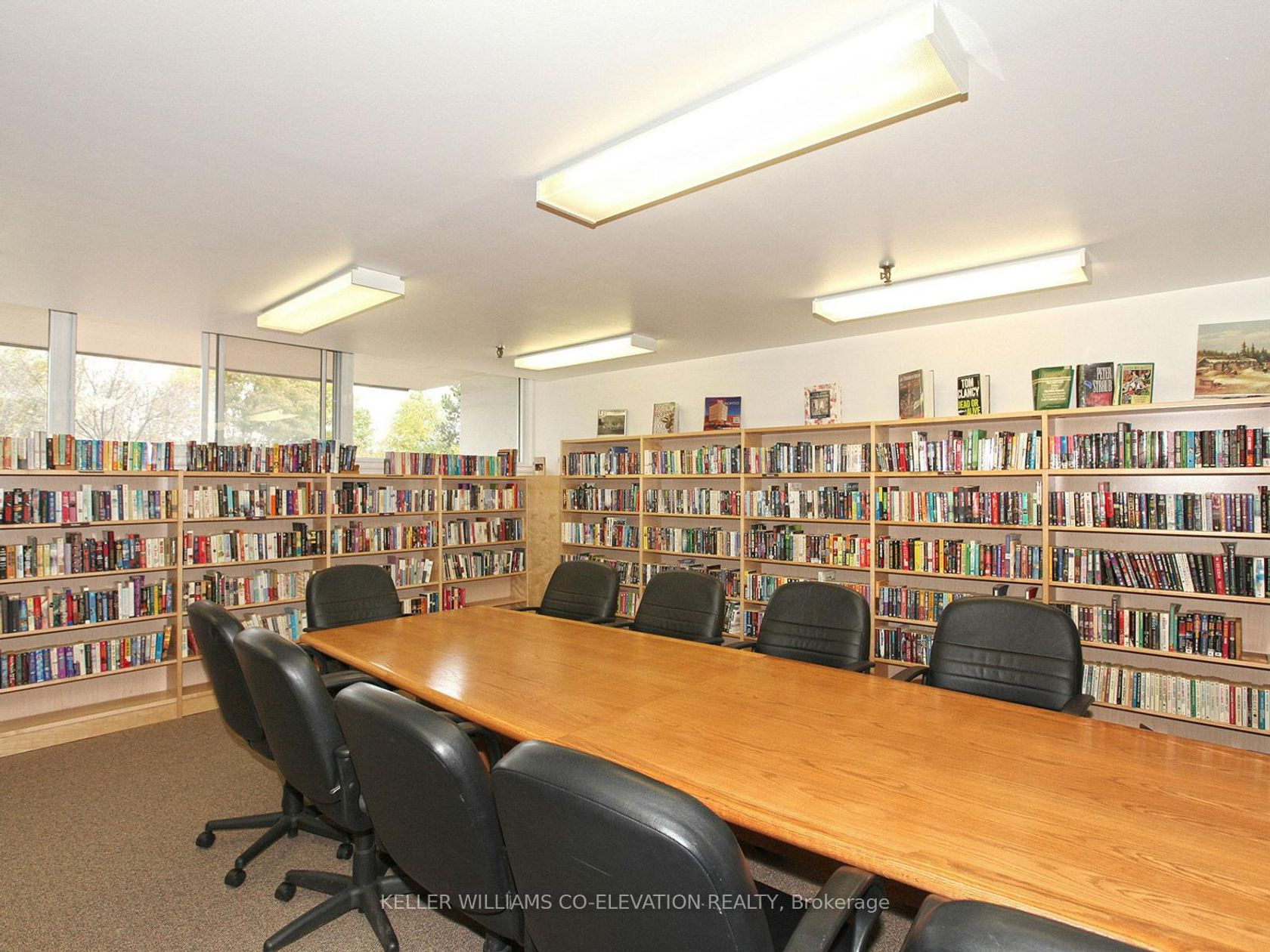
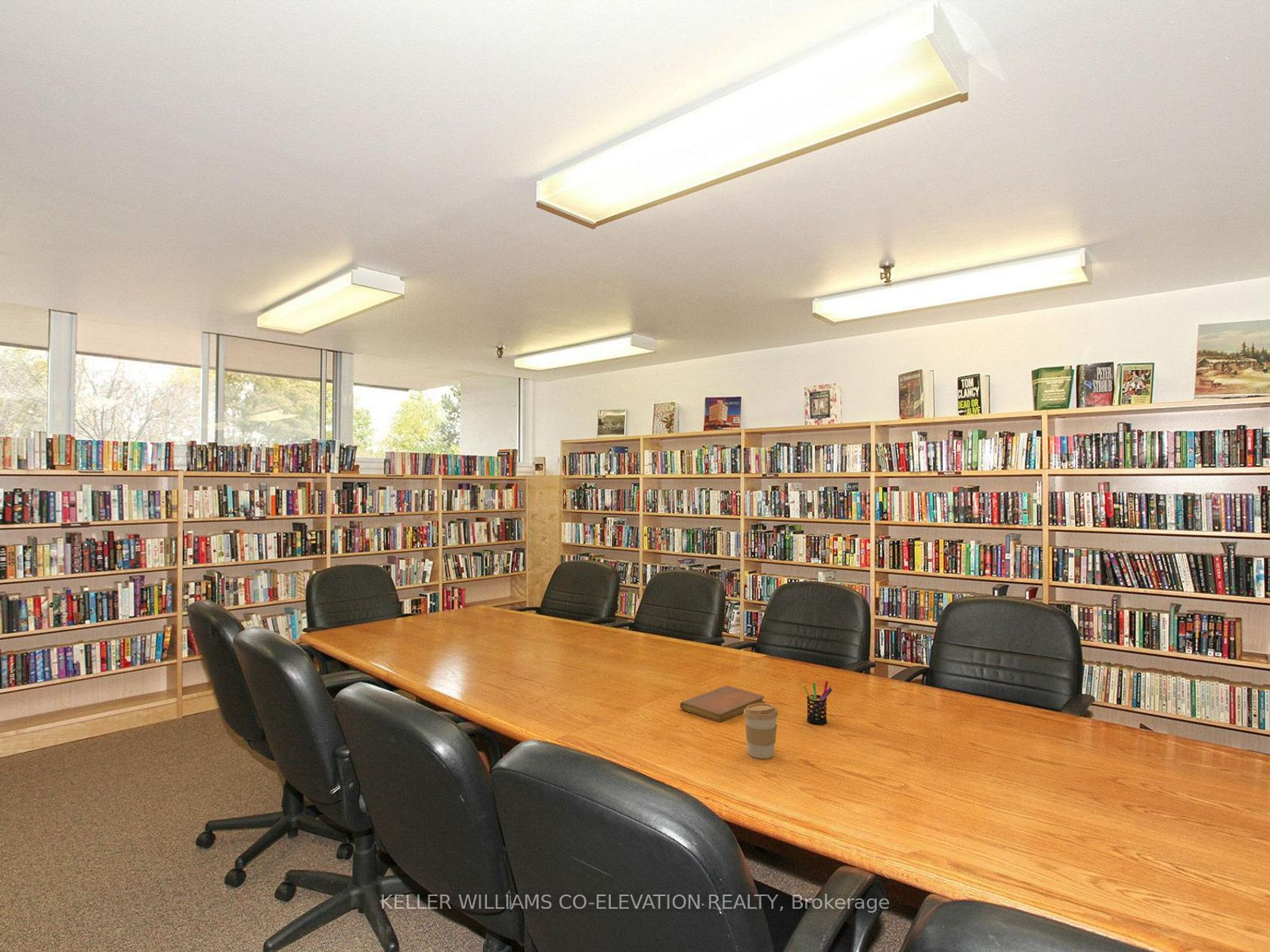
+ notebook [680,685,766,723]
+ pen holder [802,680,833,725]
+ coffee cup [742,703,779,759]
